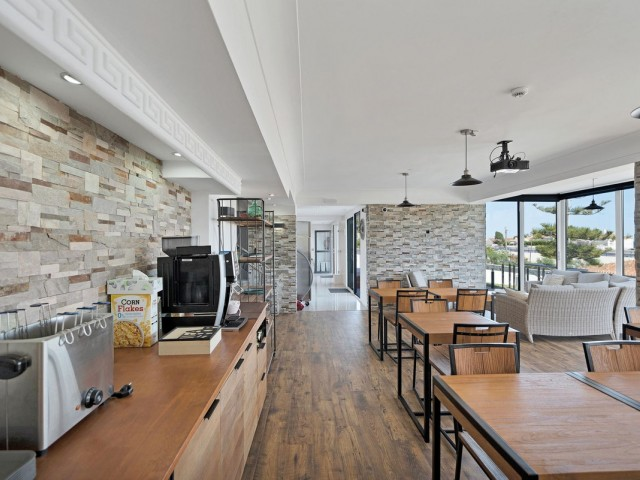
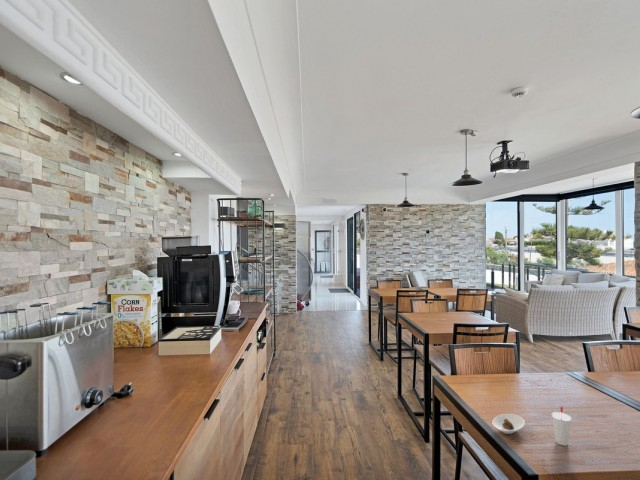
+ cup [551,406,572,447]
+ saucer [491,413,526,435]
